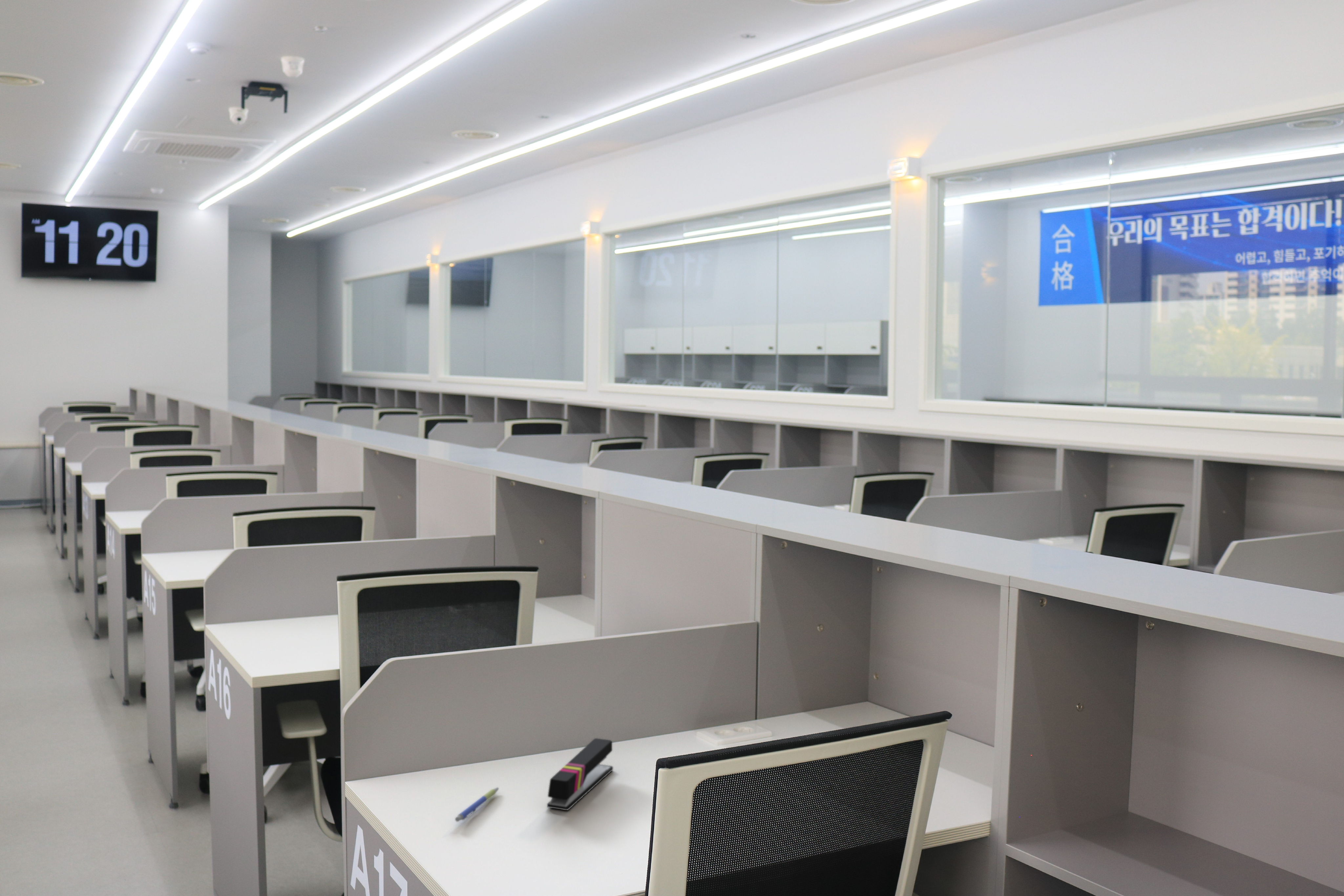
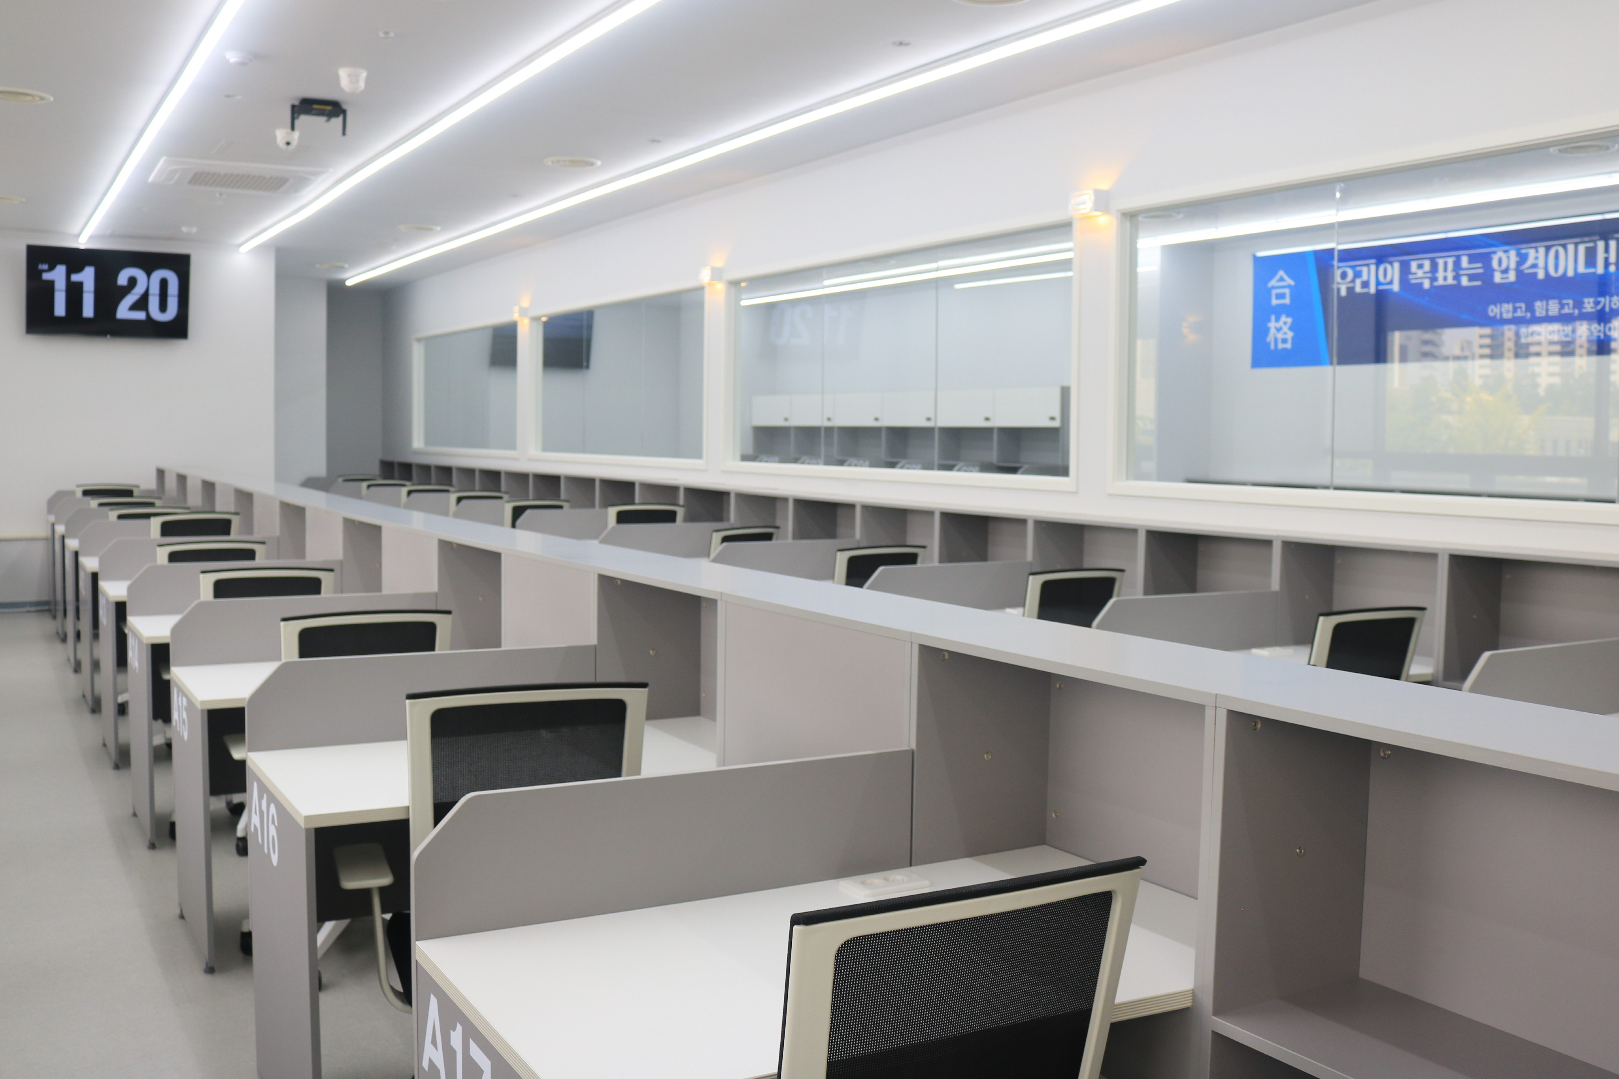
- stapler [547,738,613,811]
- pen [455,787,499,822]
